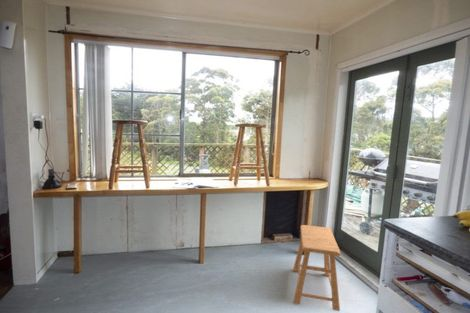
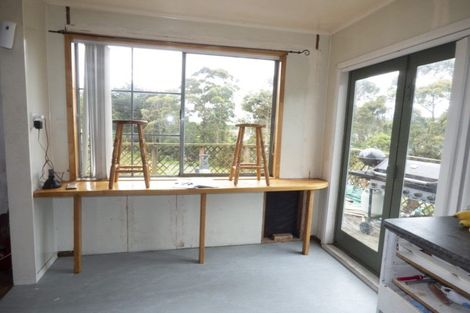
- stool [292,224,341,312]
